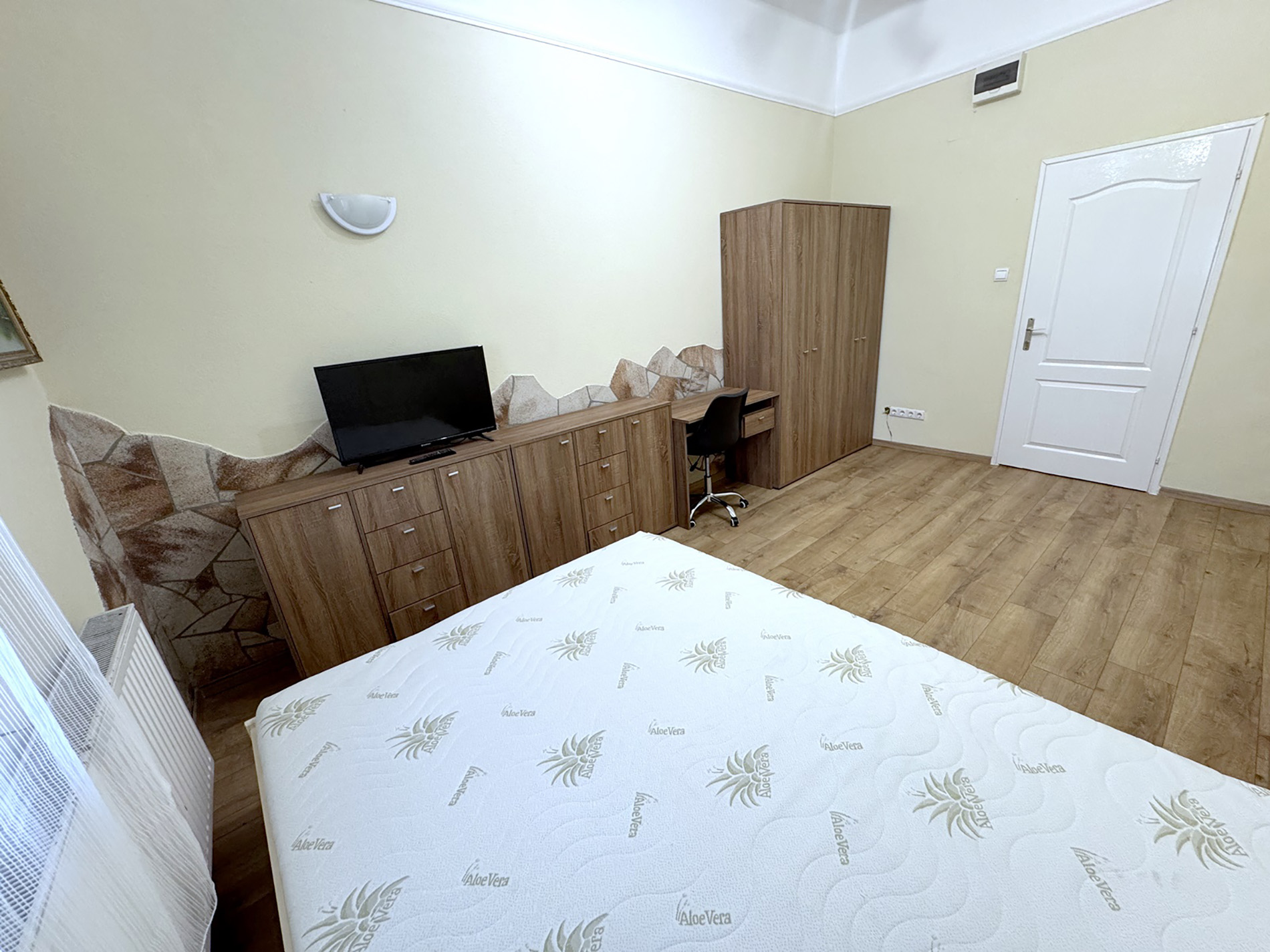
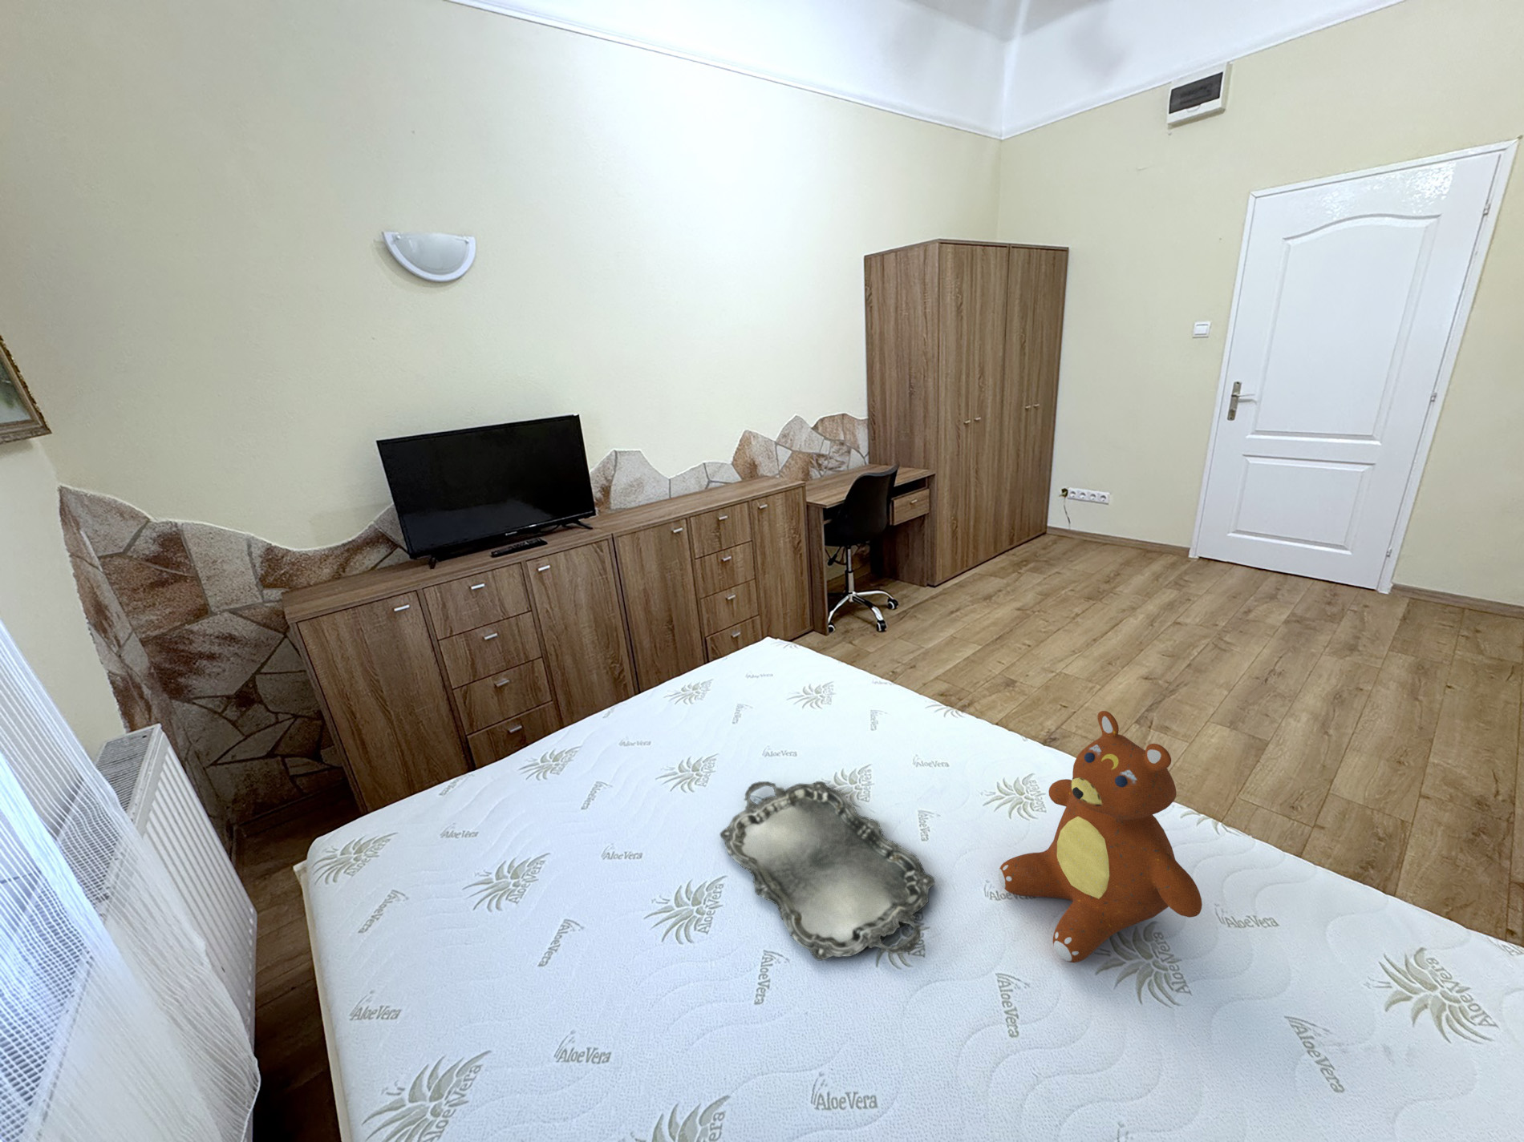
+ serving tray [719,781,936,962]
+ teddy bear [998,710,1204,963]
